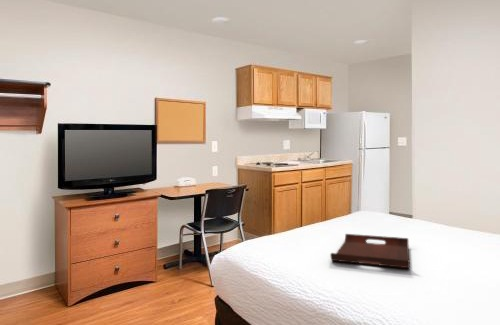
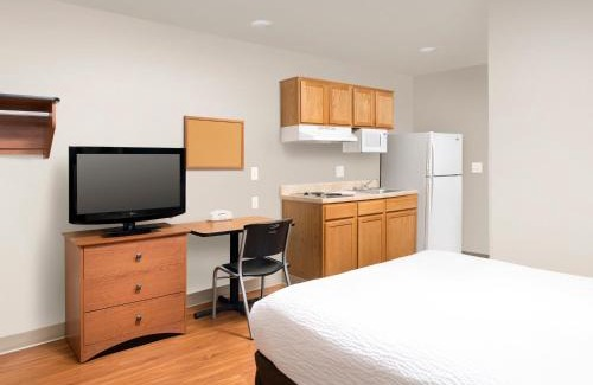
- serving tray [329,233,411,269]
